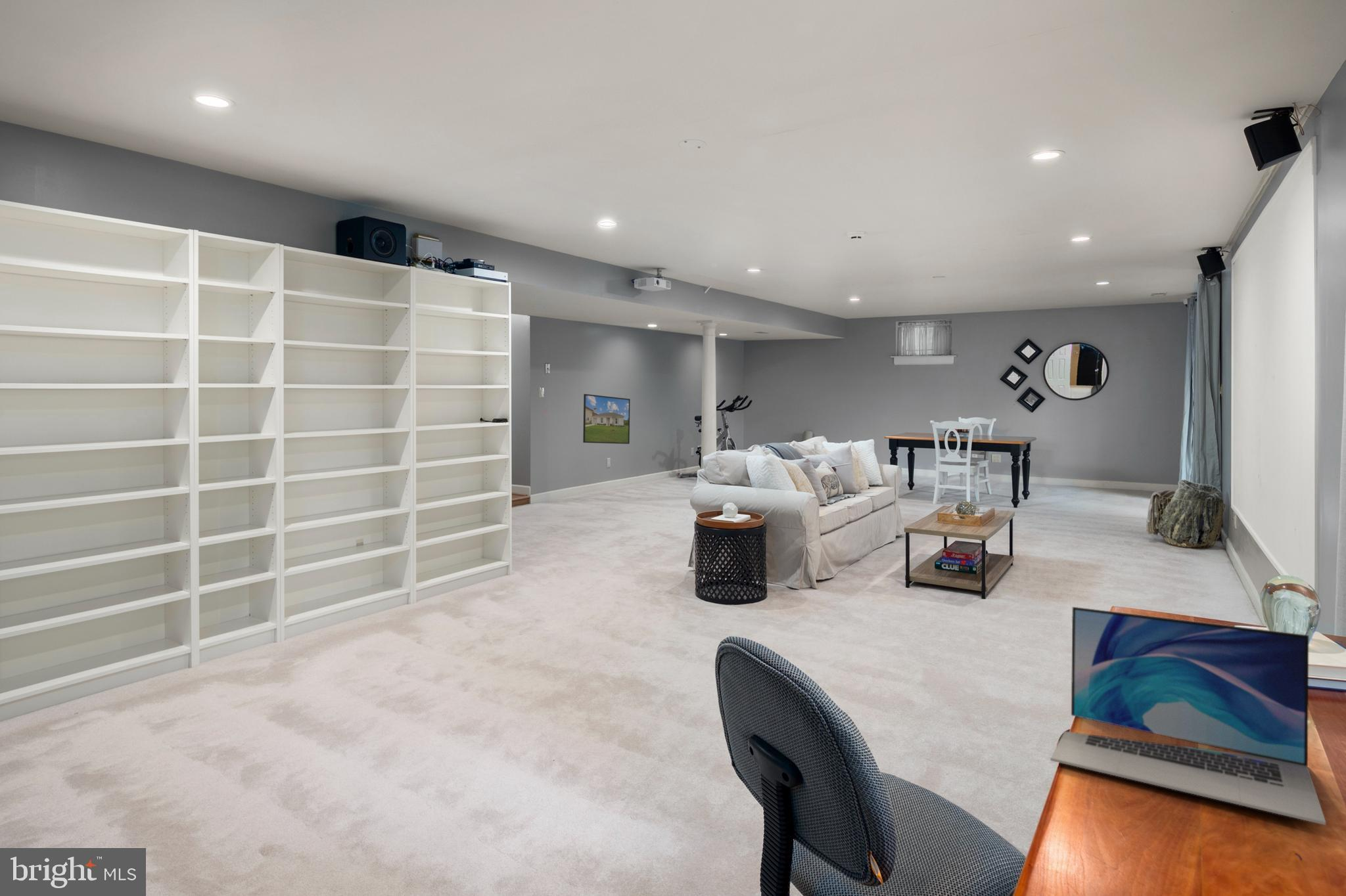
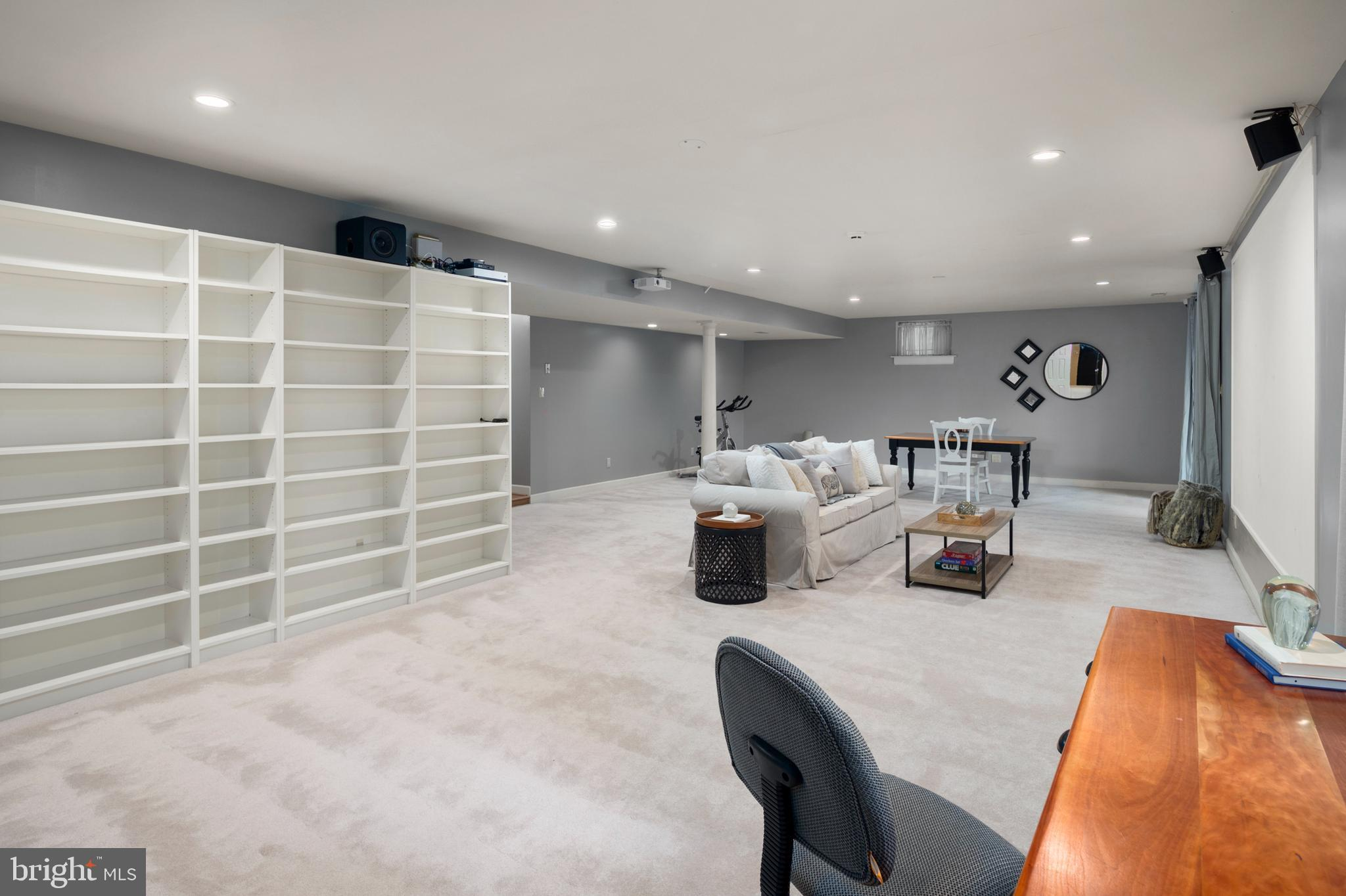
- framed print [582,393,631,445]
- laptop [1050,606,1326,826]
